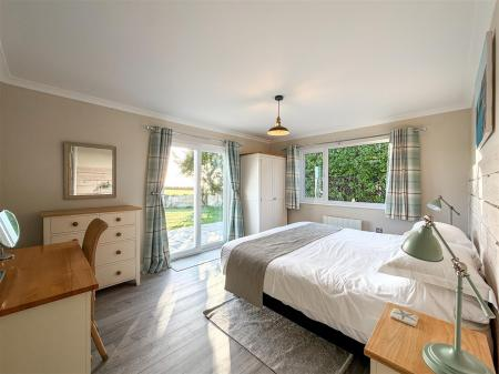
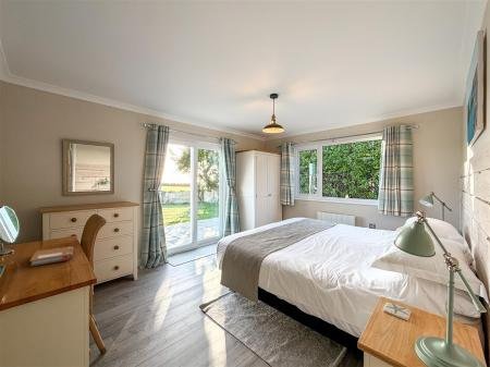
+ notebook [28,245,74,268]
